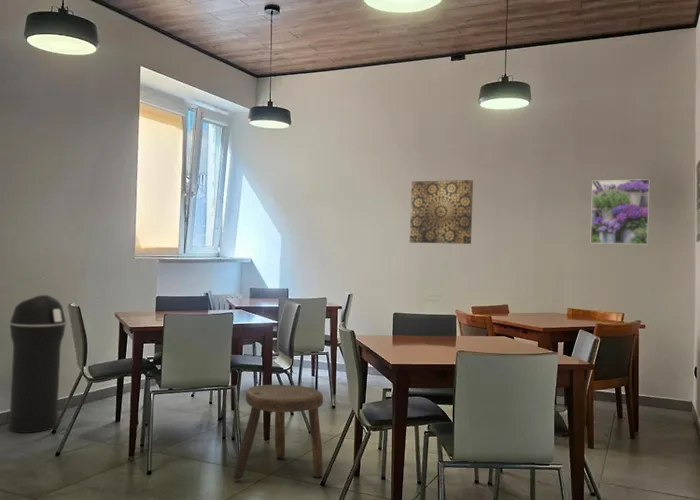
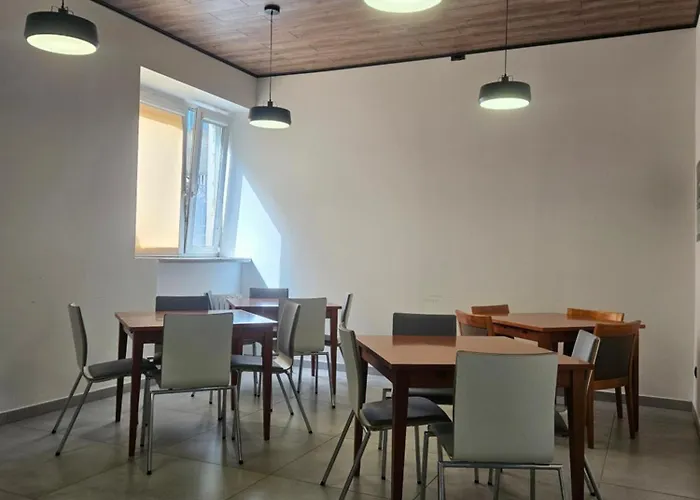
- trash can [7,294,67,434]
- stool [232,384,324,480]
- wall art [409,179,474,245]
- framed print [589,178,650,245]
